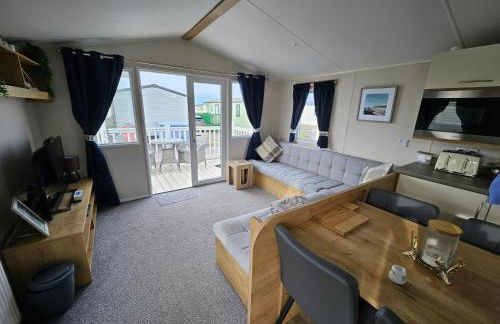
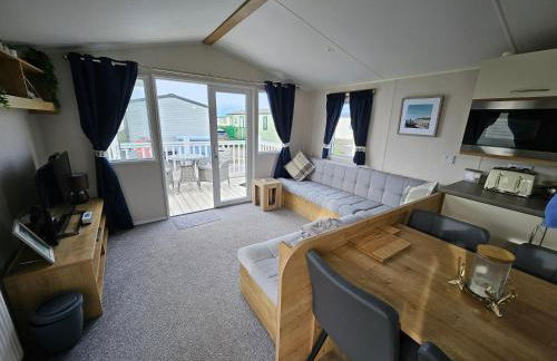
- mug [388,264,415,300]
